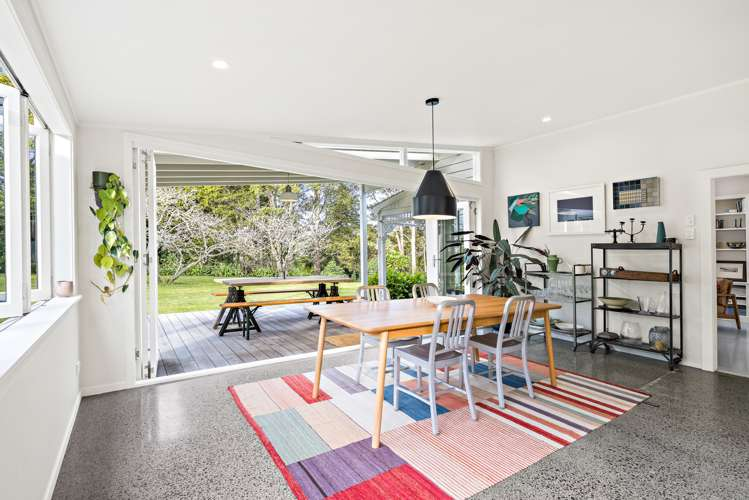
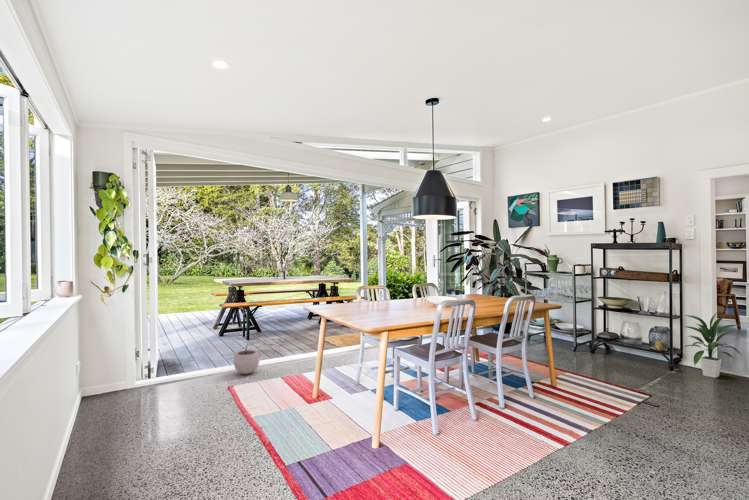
+ plant pot [233,343,260,375]
+ indoor plant [681,311,743,379]
